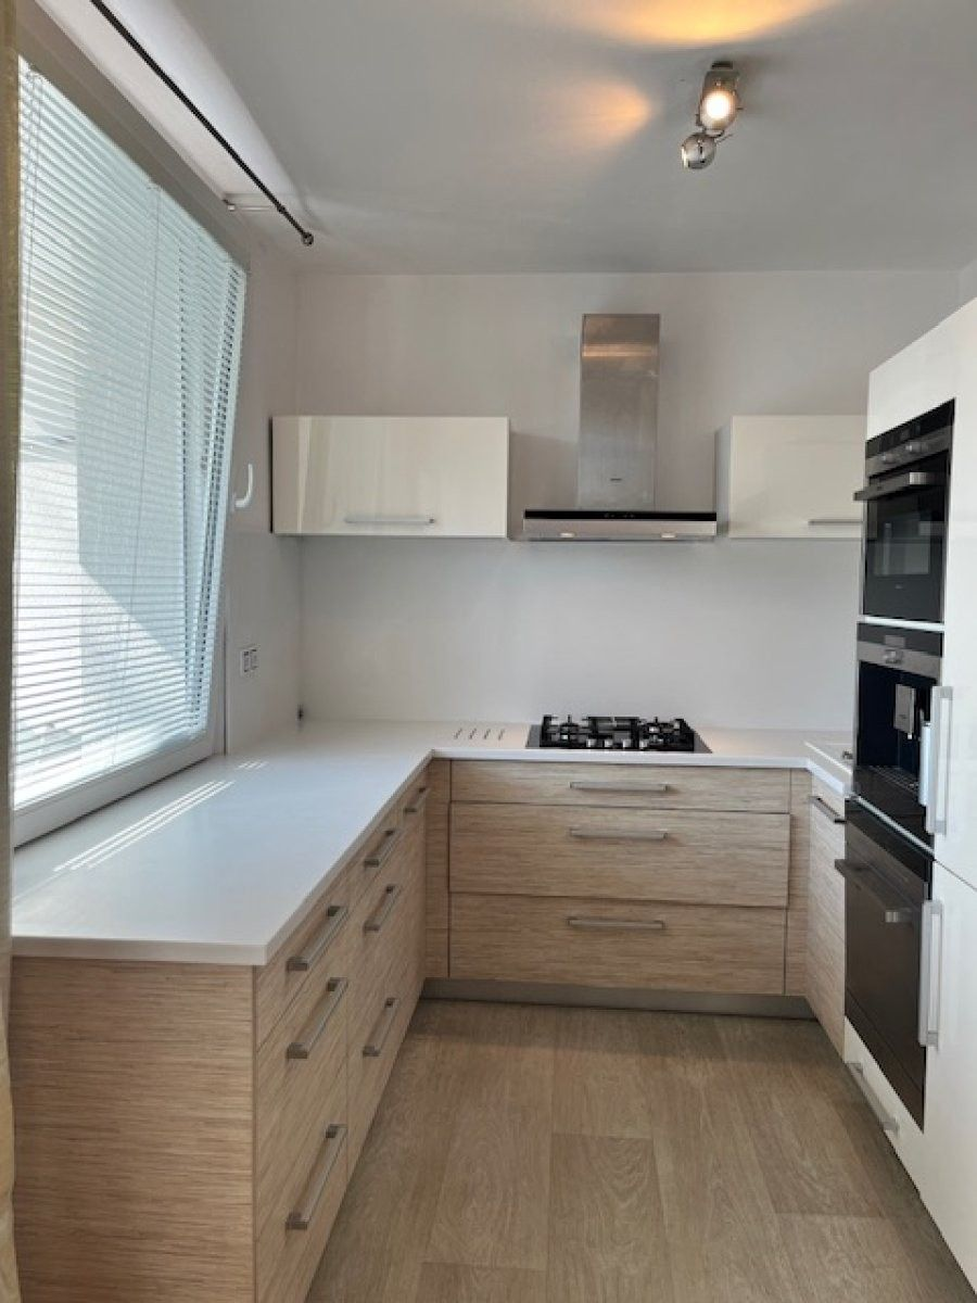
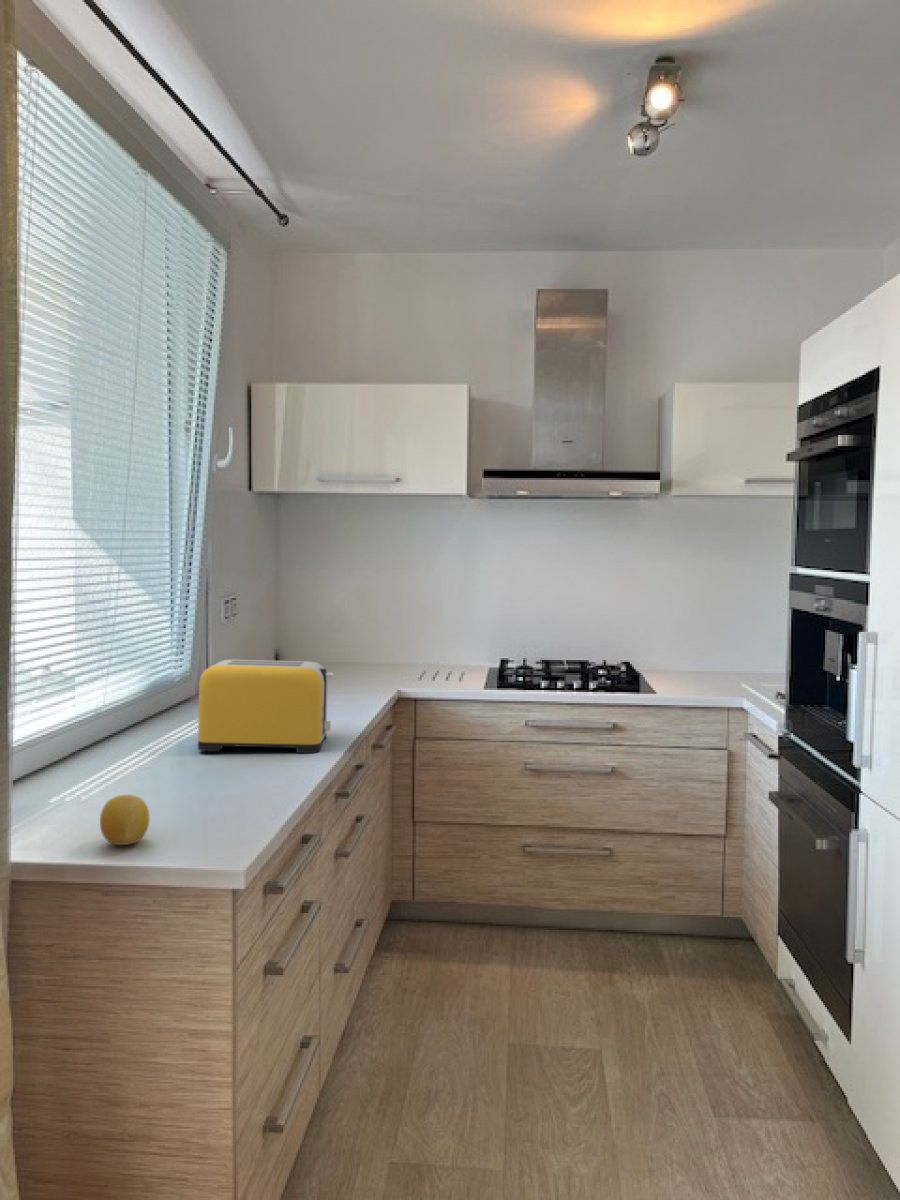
+ toaster [197,658,335,754]
+ fruit [99,794,150,846]
